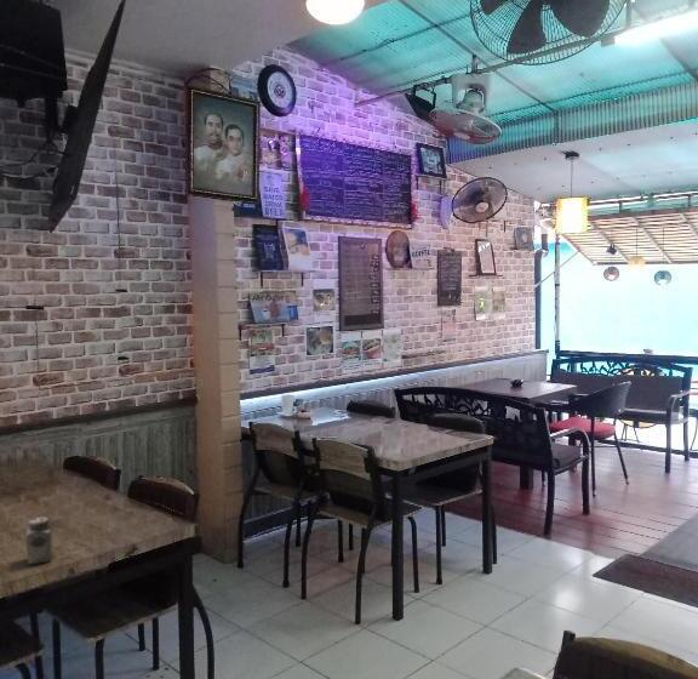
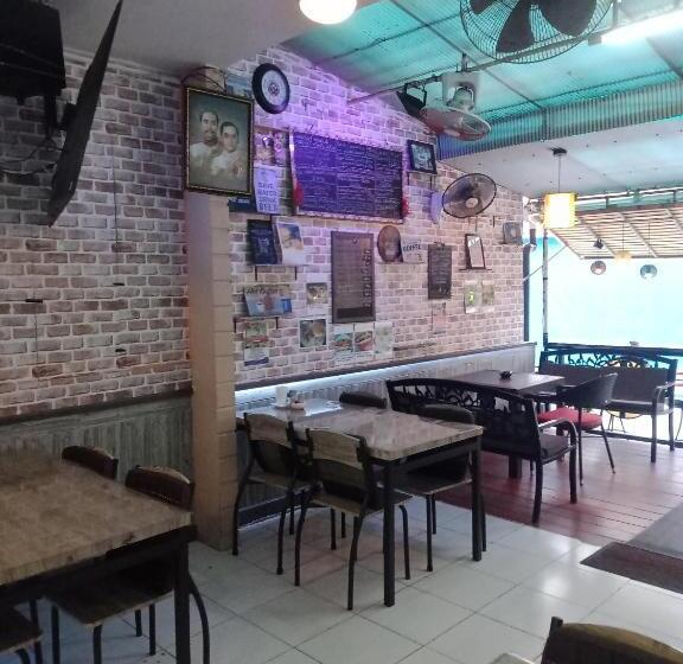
- salt shaker [25,517,55,565]
